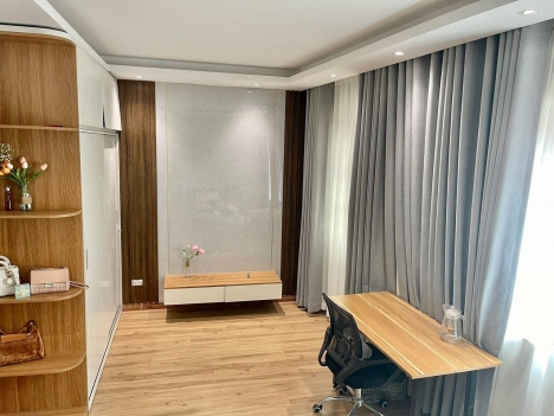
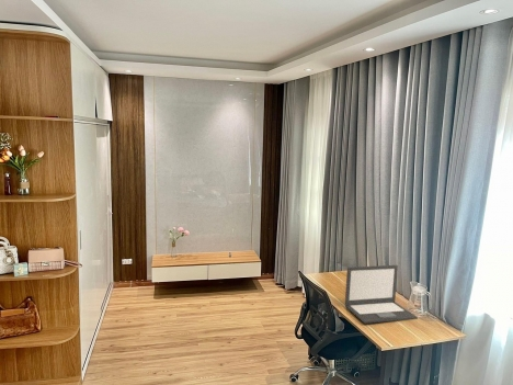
+ laptop [344,264,419,325]
